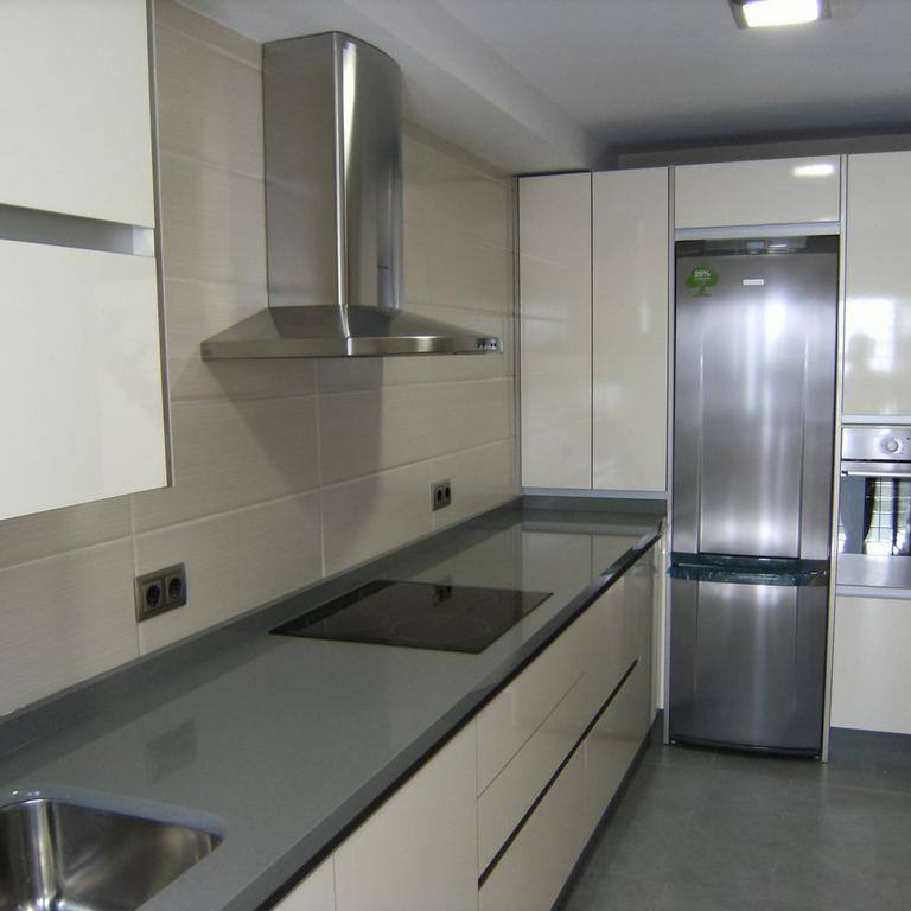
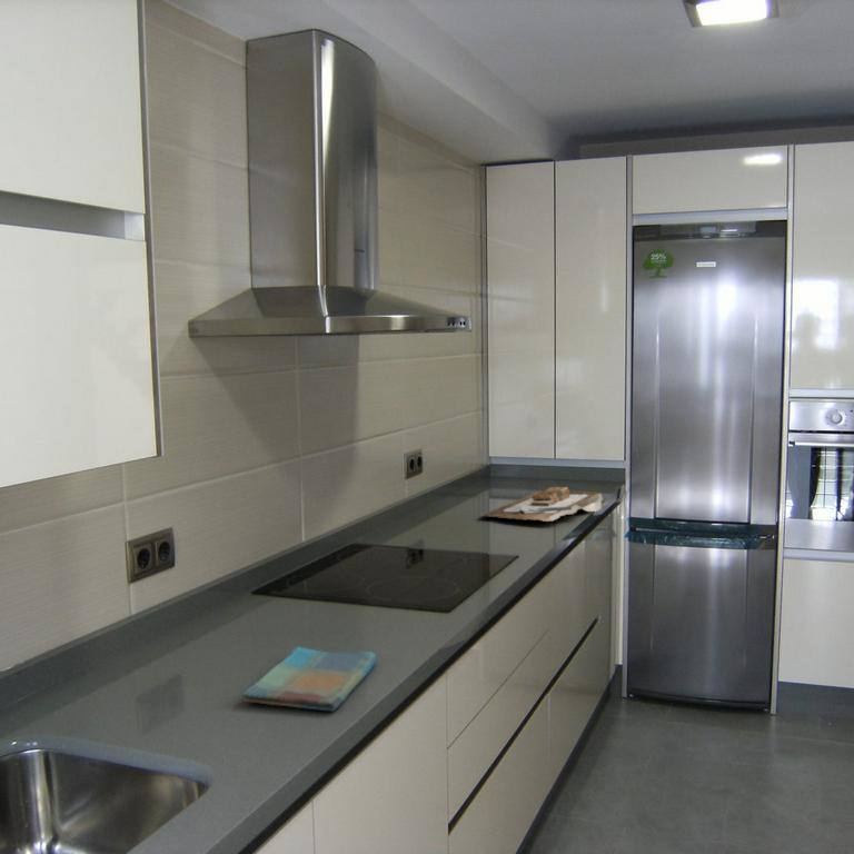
+ cutting board [480,486,604,523]
+ dish towel [242,645,378,713]
